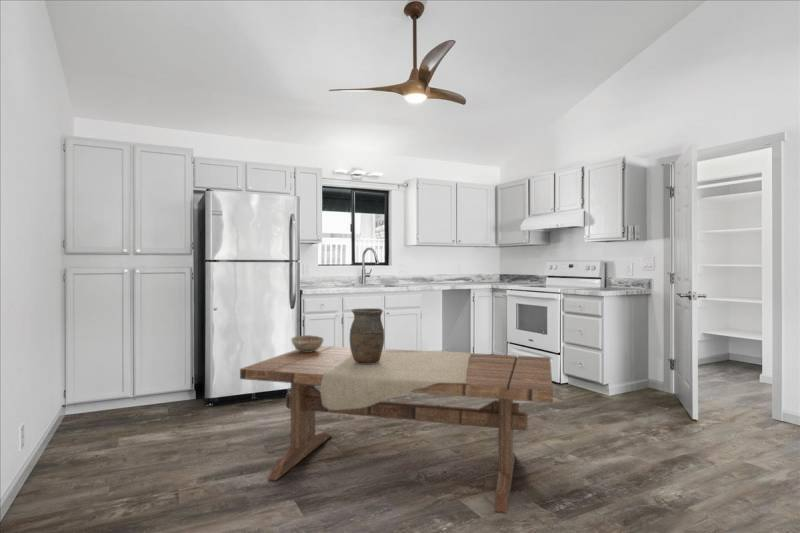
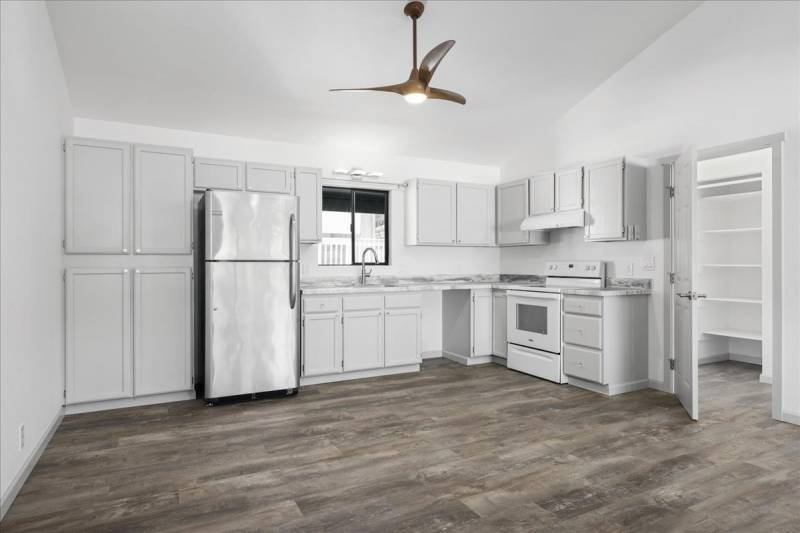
- vase [349,308,385,363]
- dining table [239,345,554,515]
- decorative bowl [290,334,325,352]
